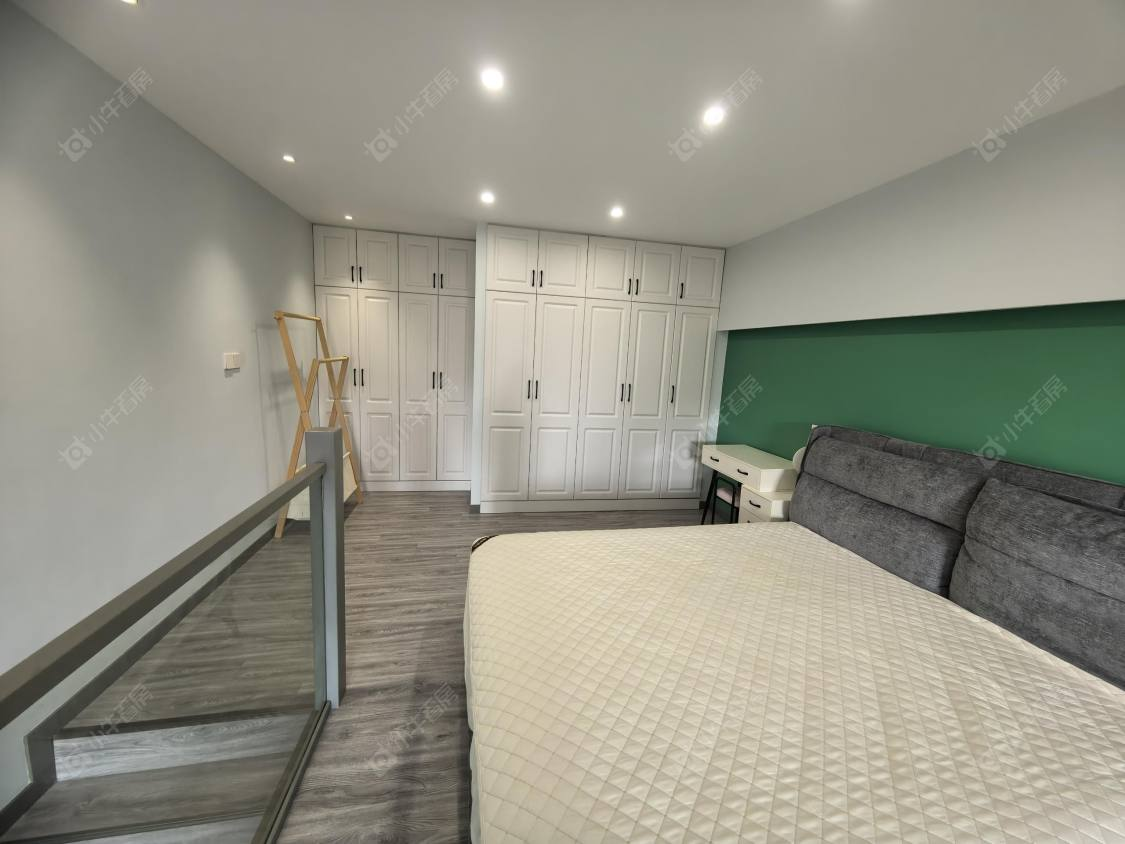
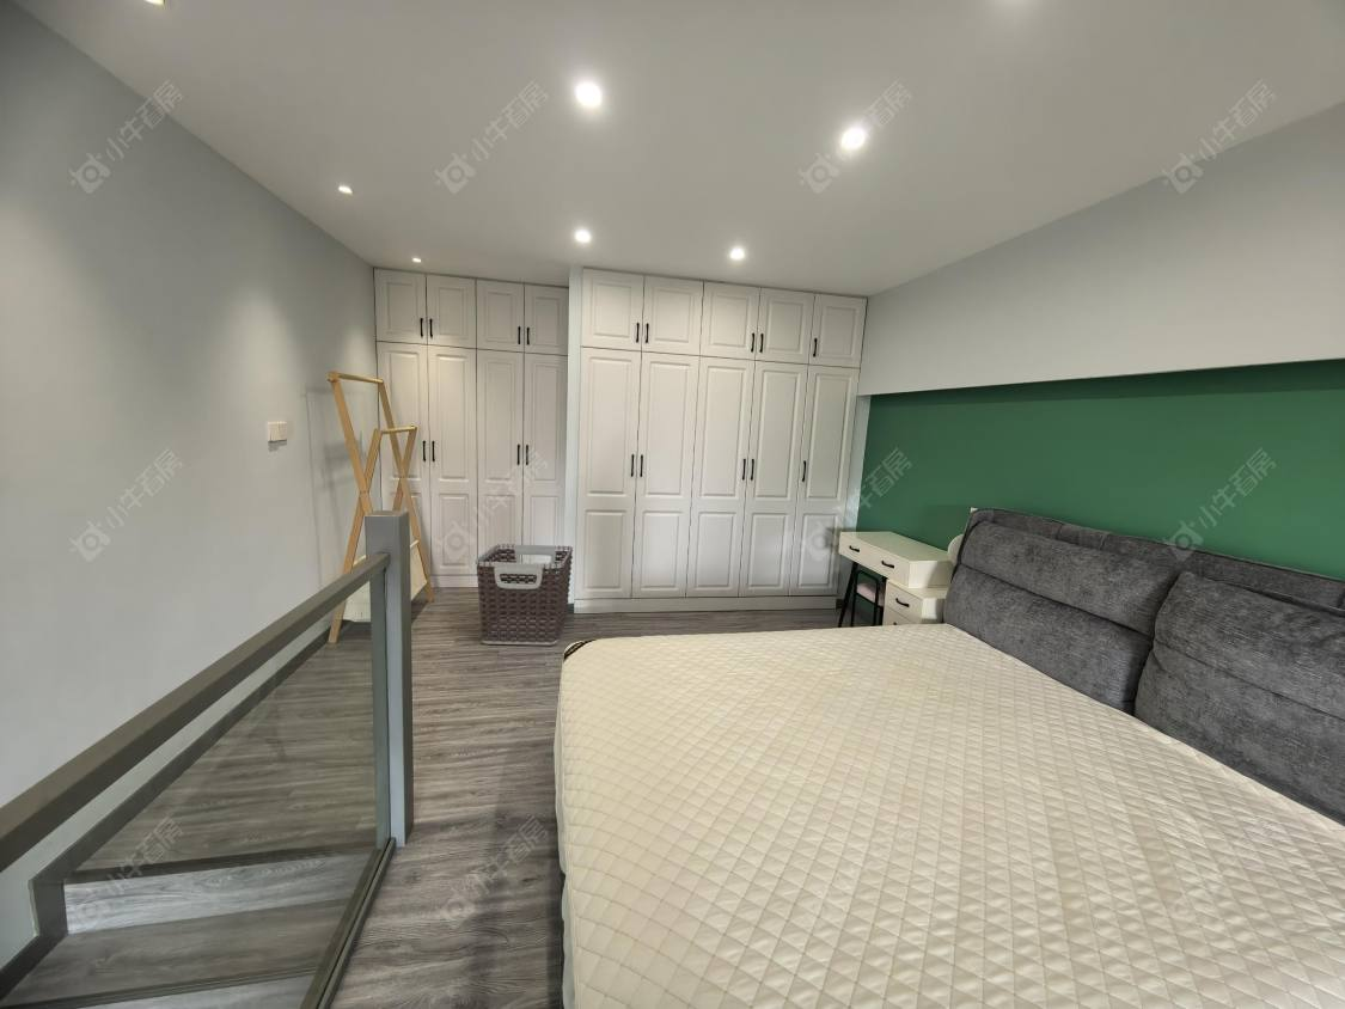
+ clothes hamper [475,543,574,646]
